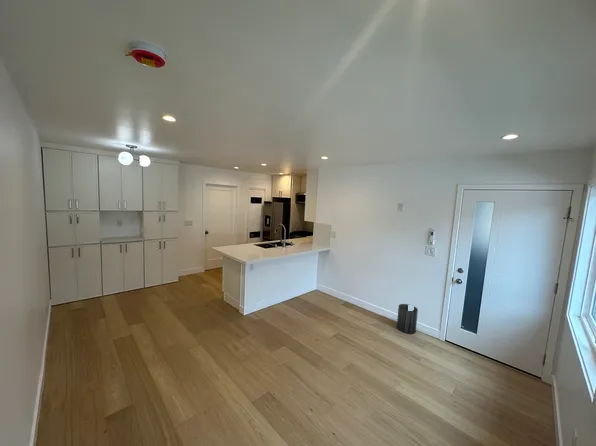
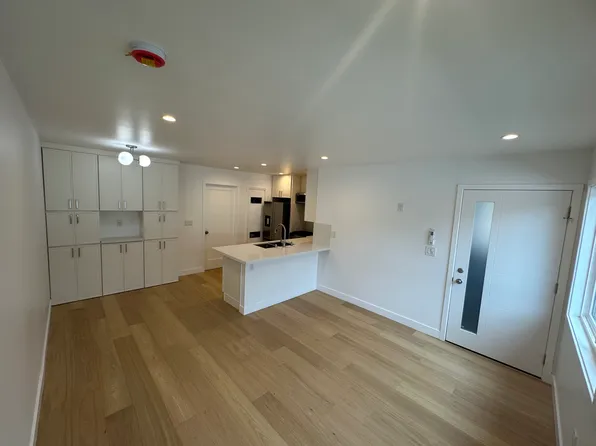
- trash can [396,303,419,335]
